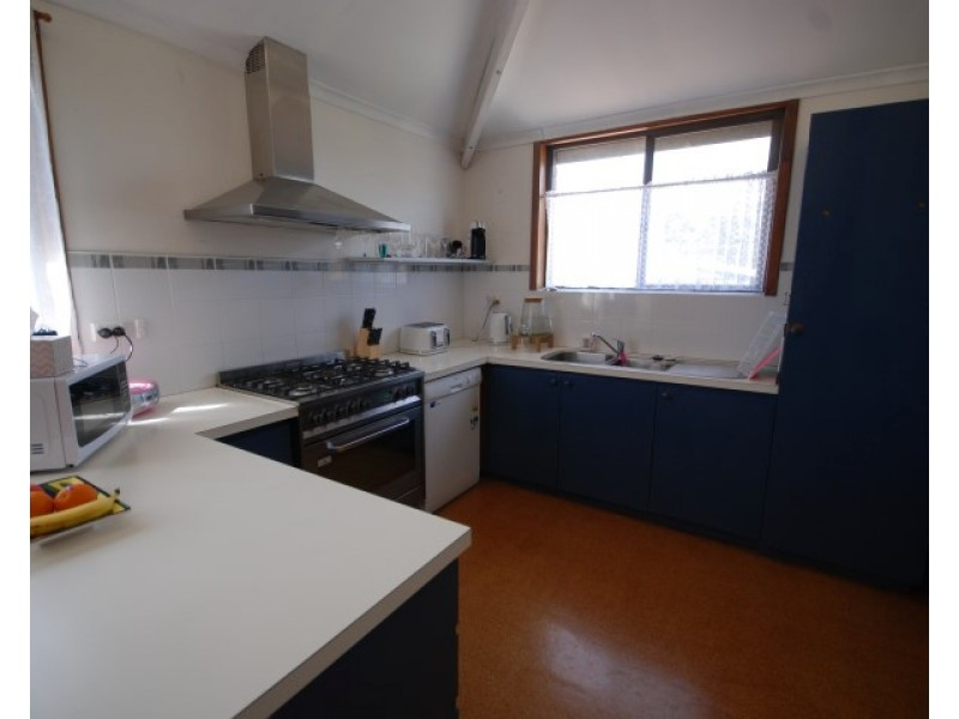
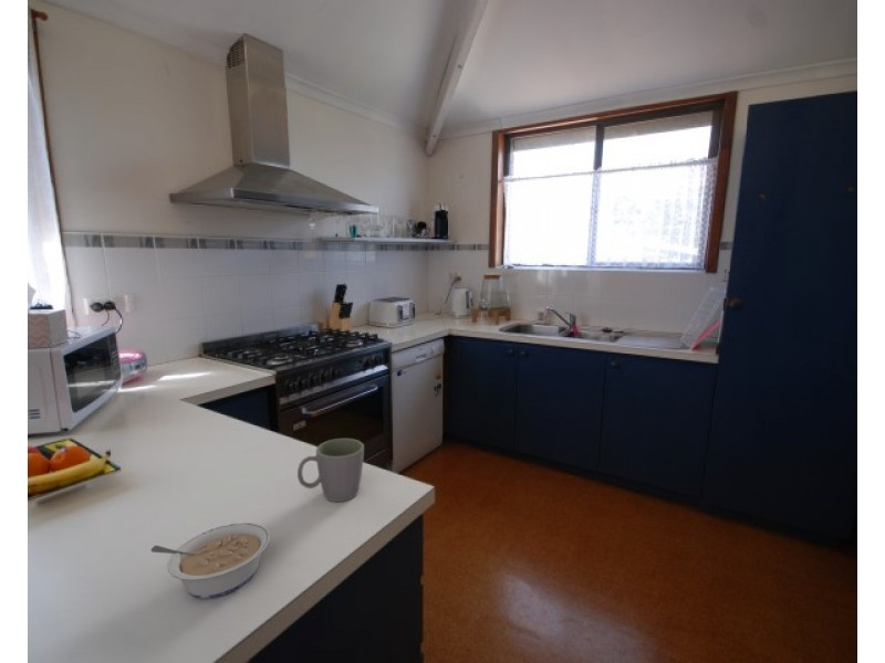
+ mug [296,438,365,503]
+ legume [150,522,271,600]
